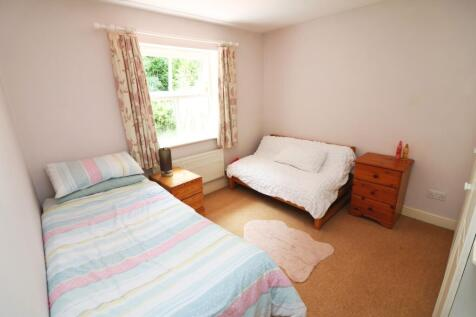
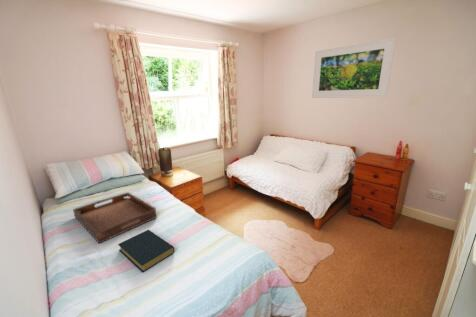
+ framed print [311,37,397,99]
+ serving tray [72,191,158,244]
+ hardback book [117,229,175,273]
